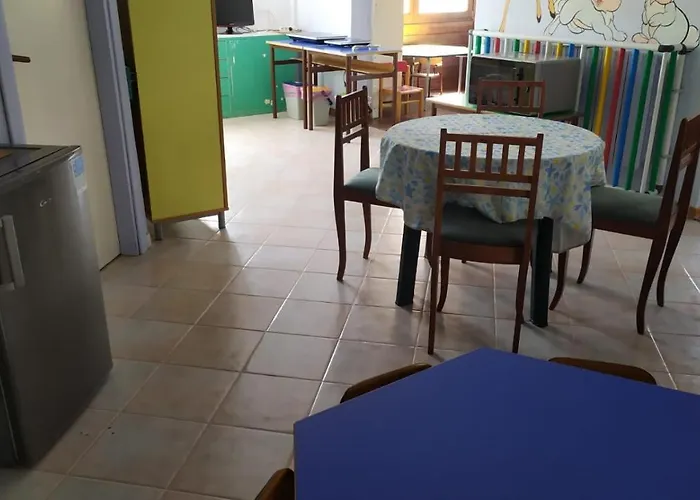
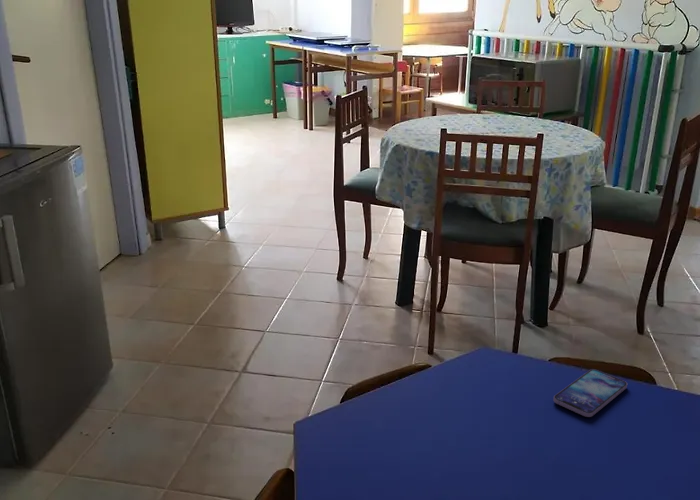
+ smartphone [552,368,628,418]
